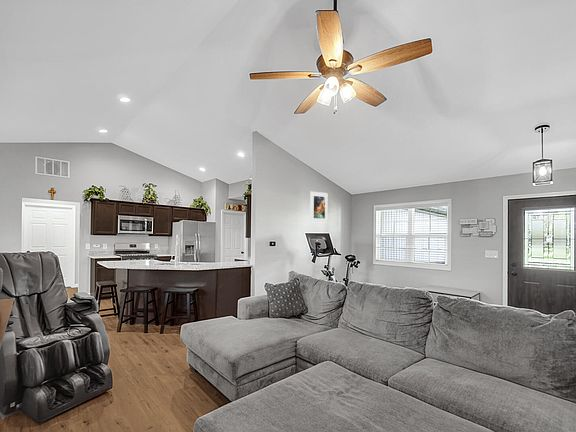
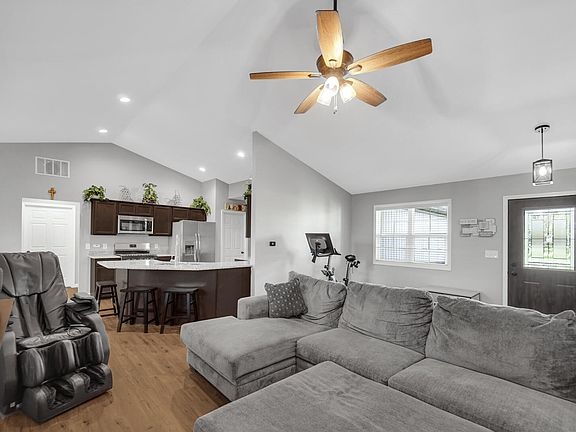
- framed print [309,191,329,223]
